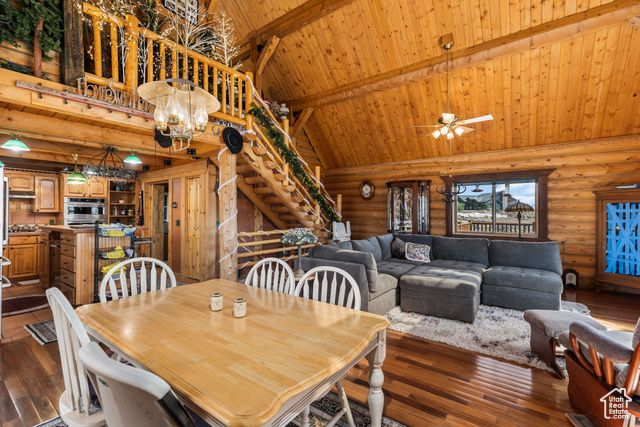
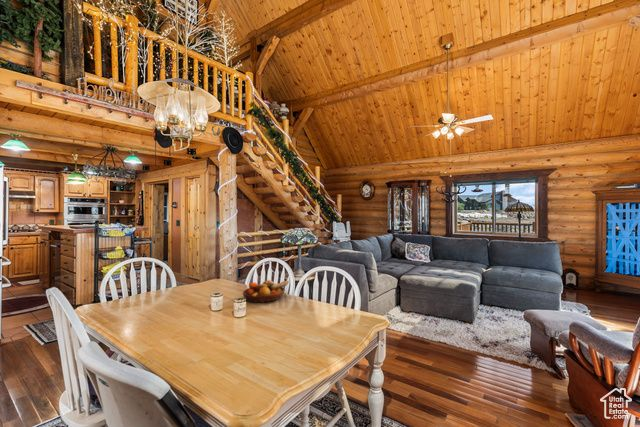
+ fruit bowl [242,279,290,304]
